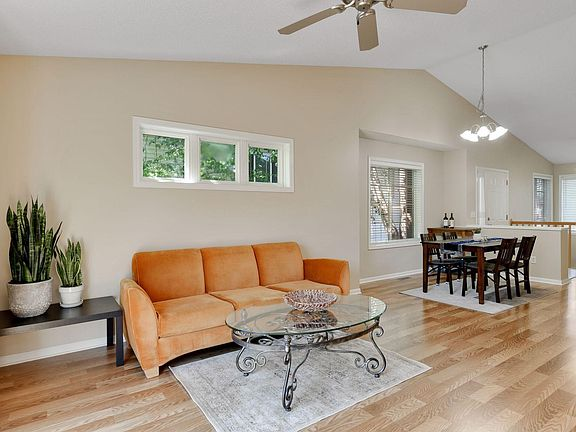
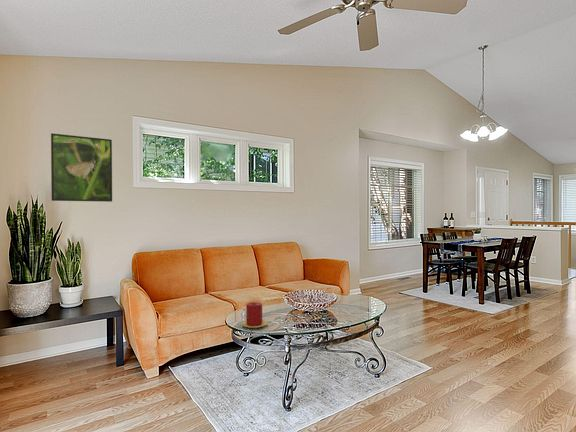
+ candle [240,301,269,329]
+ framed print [50,133,113,203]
